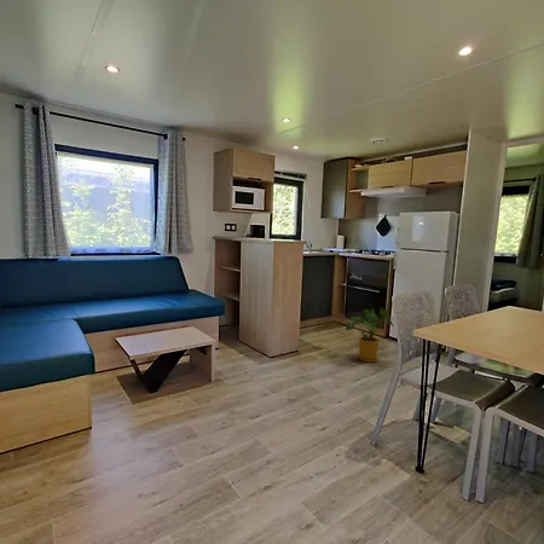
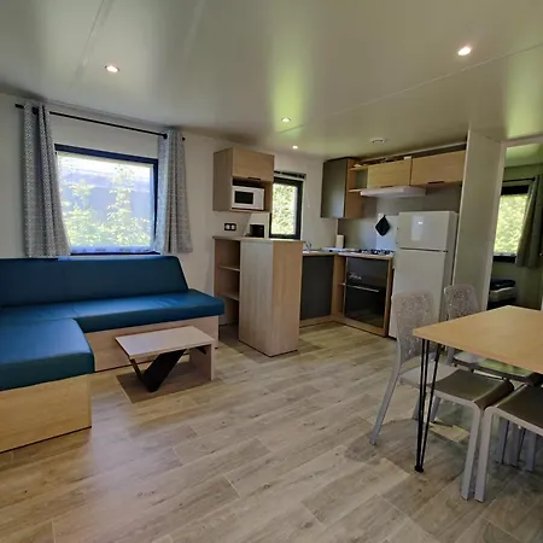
- house plant [345,307,394,363]
